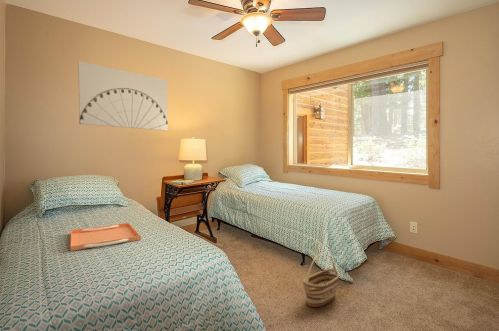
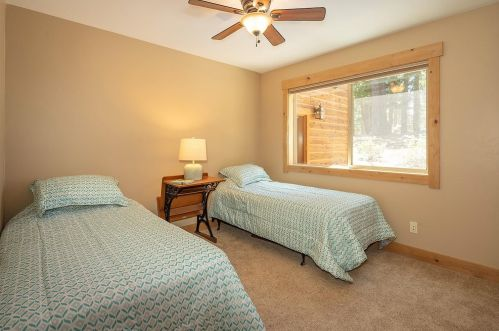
- basket [302,253,340,308]
- wall art [77,60,169,132]
- serving tray [69,222,142,252]
